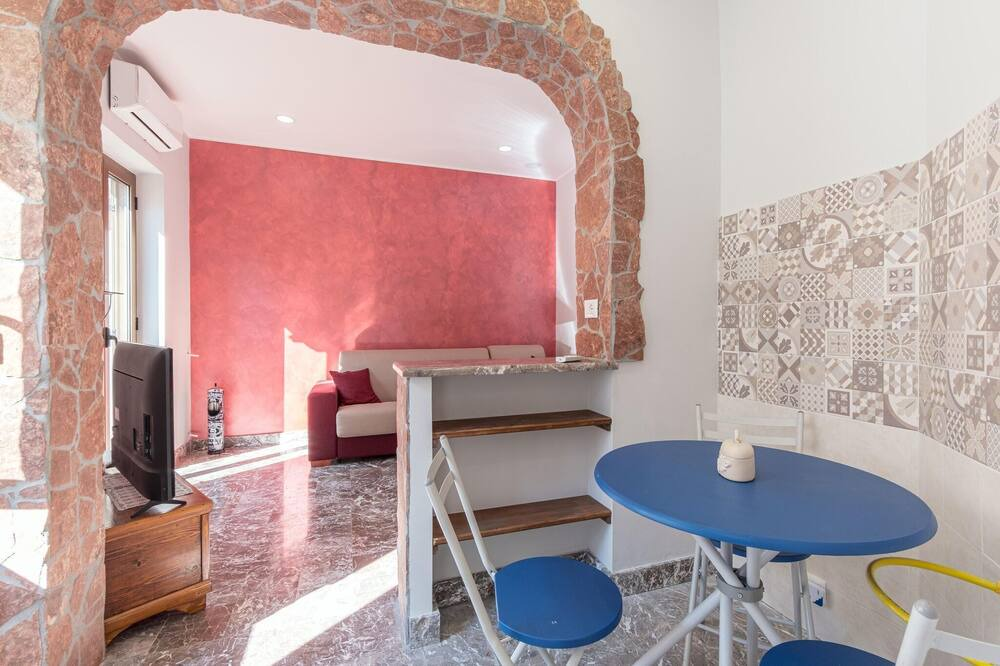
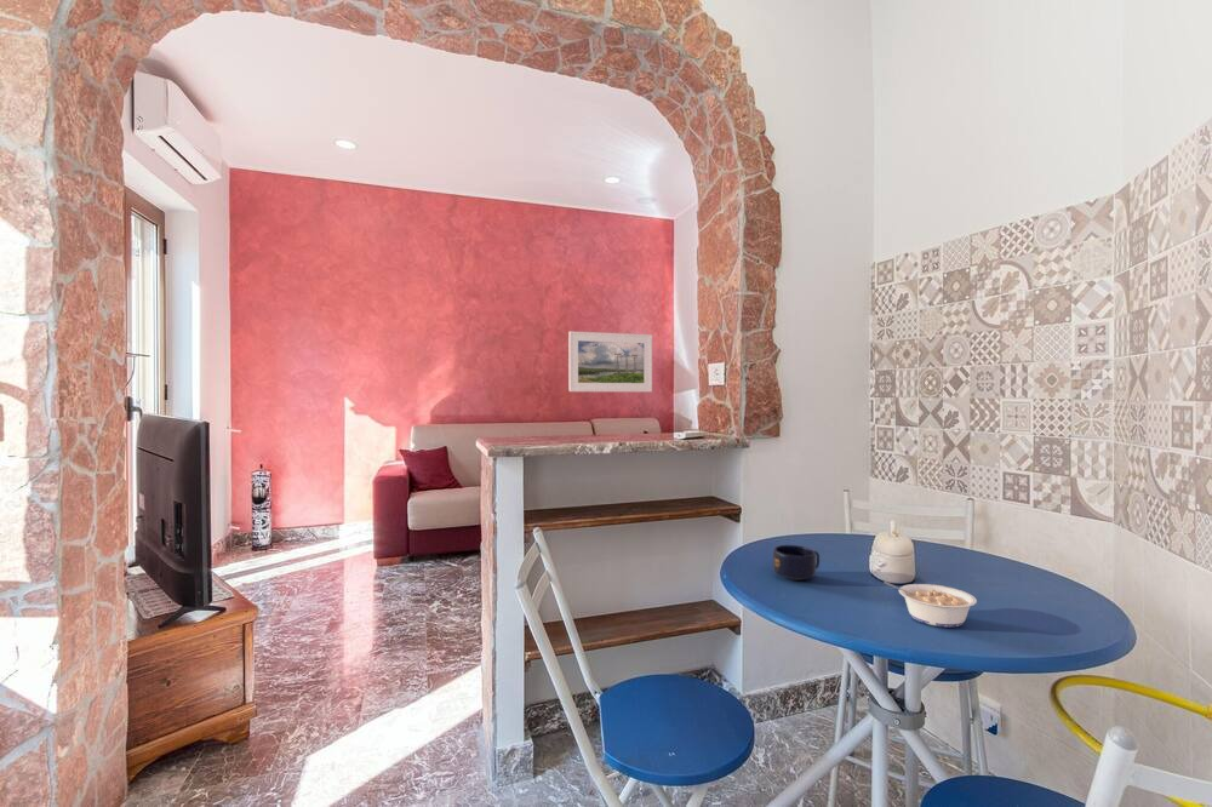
+ mug [772,544,821,582]
+ legume [882,580,978,628]
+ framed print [567,331,653,393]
